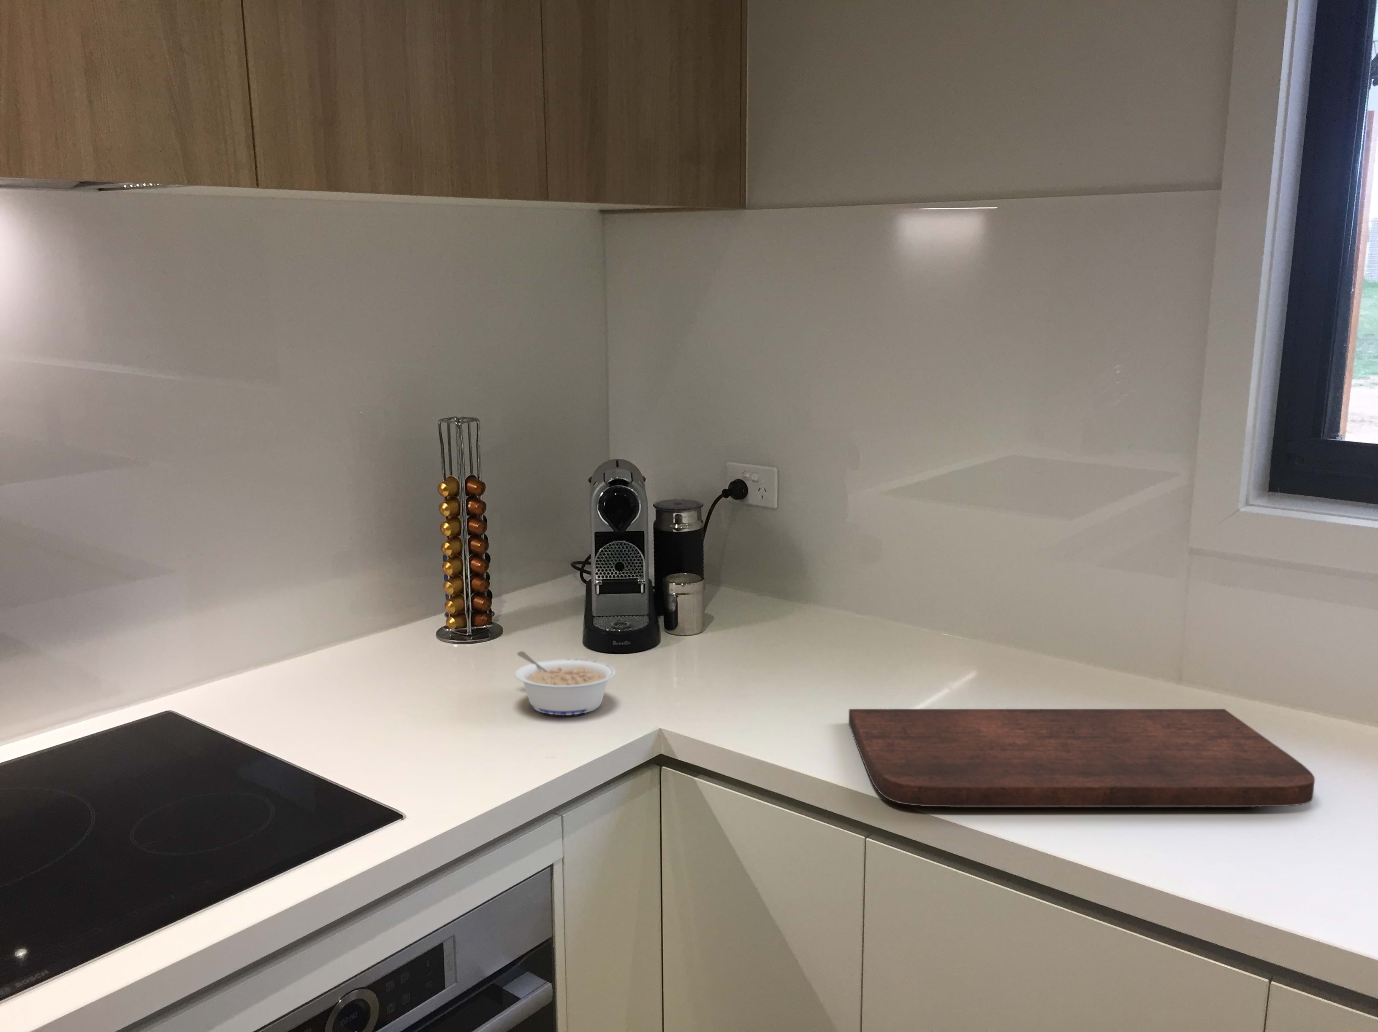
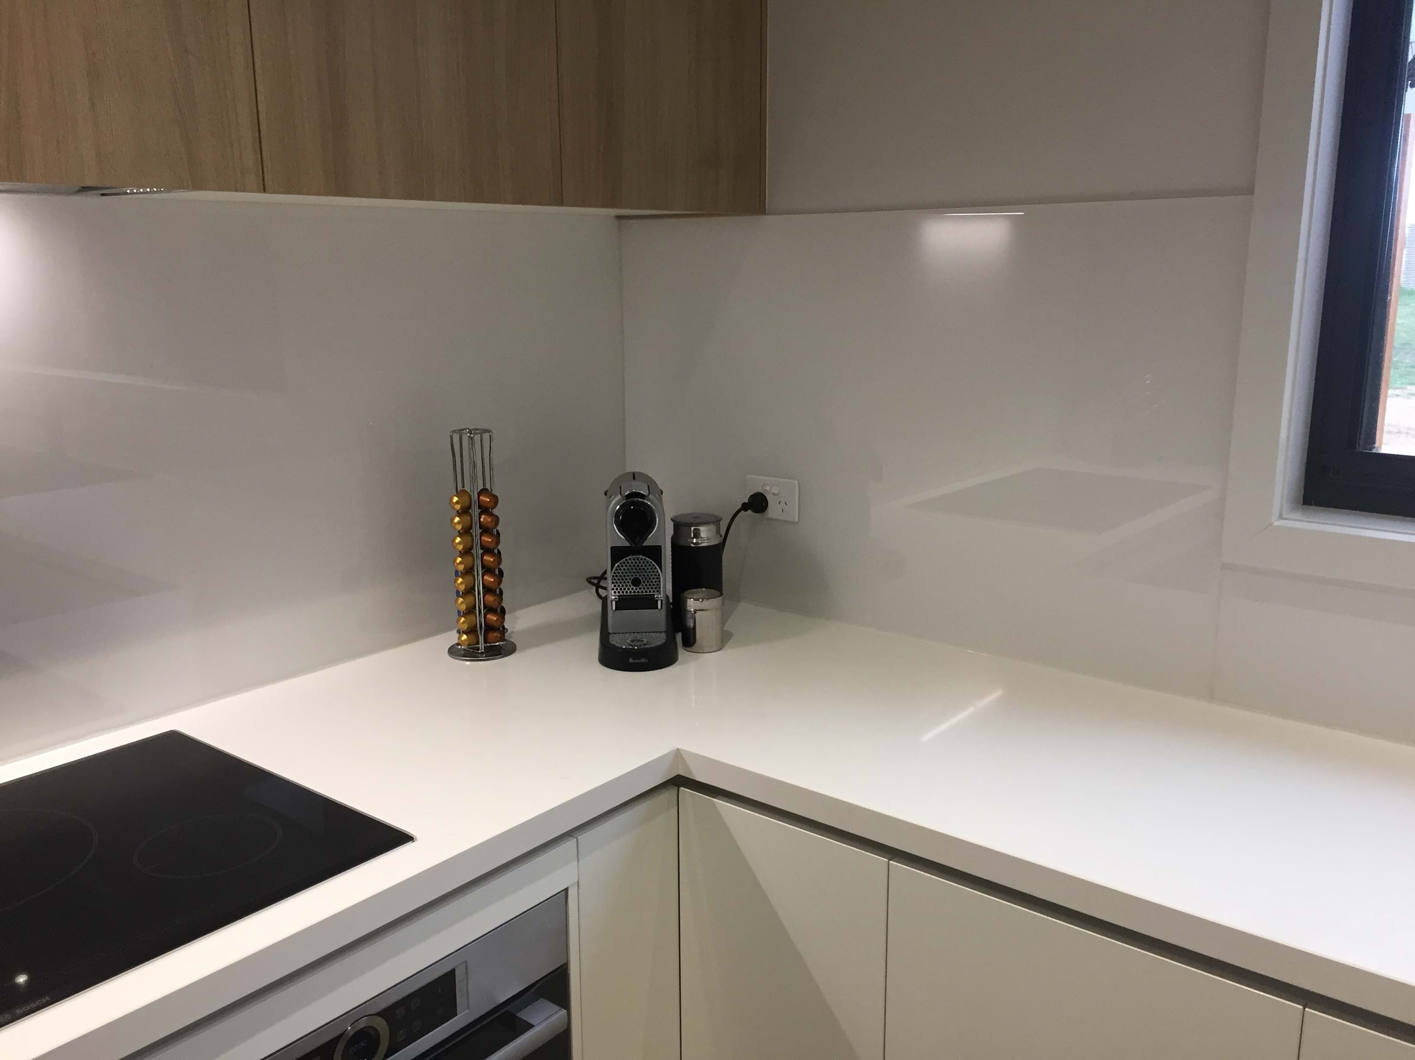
- cutting board [849,708,1315,808]
- legume [514,650,616,715]
